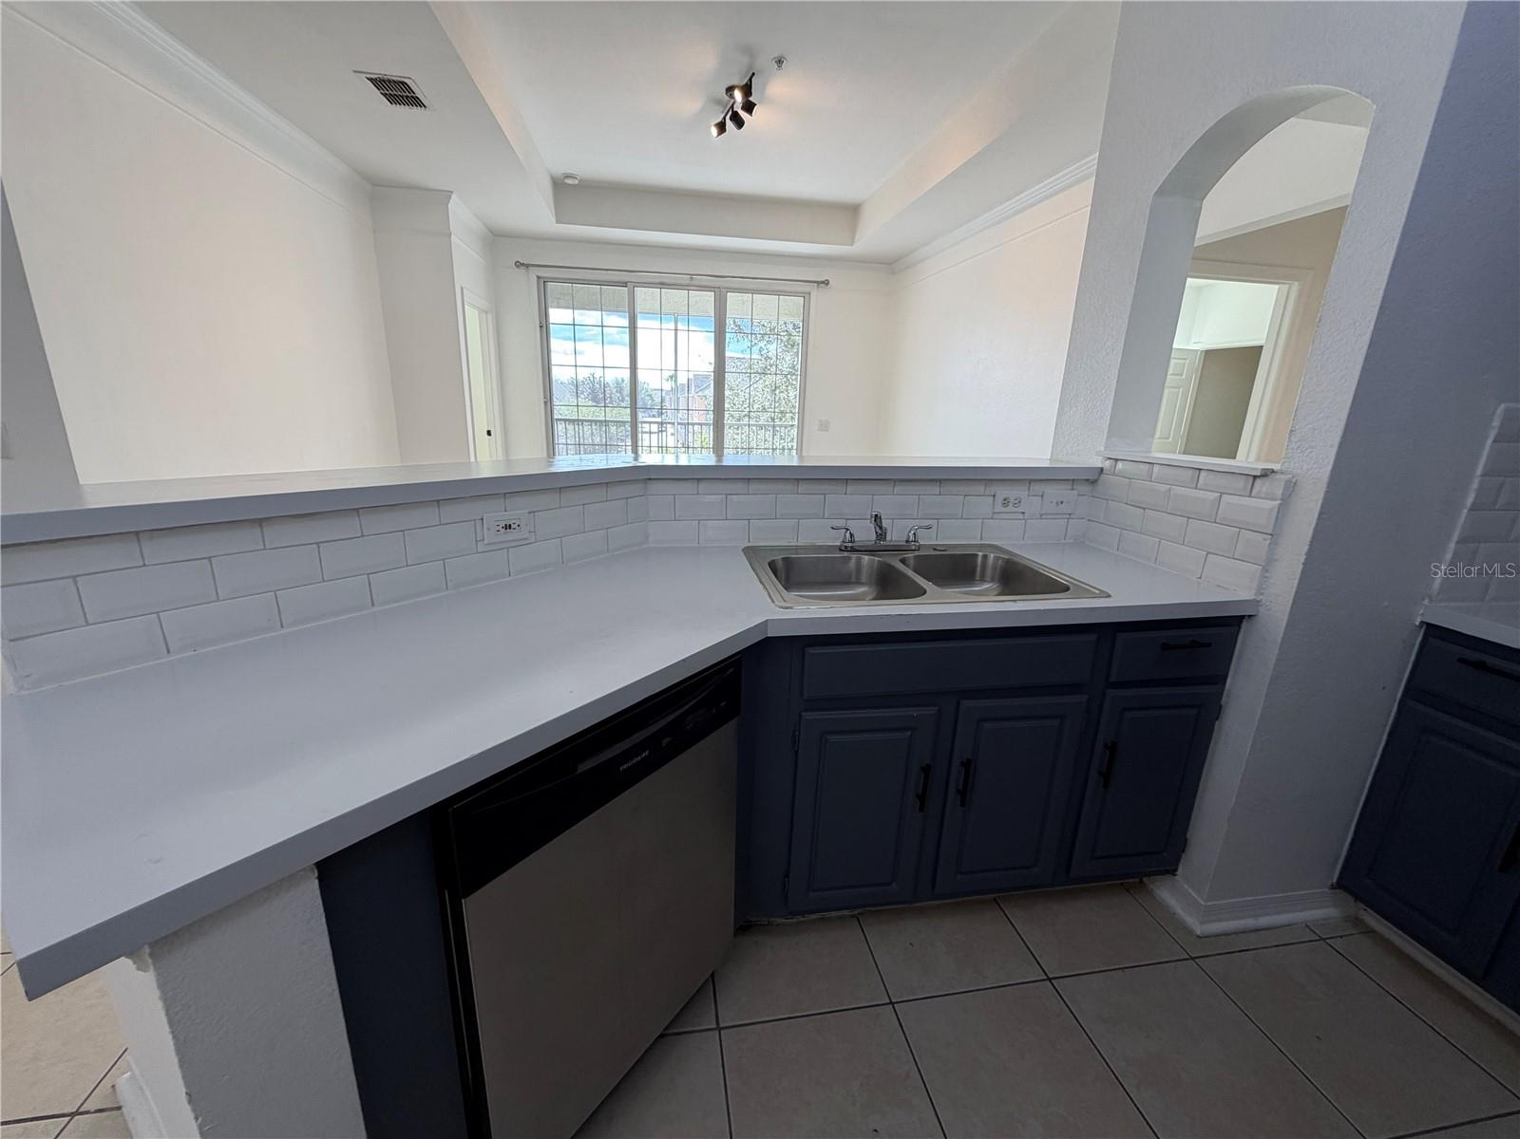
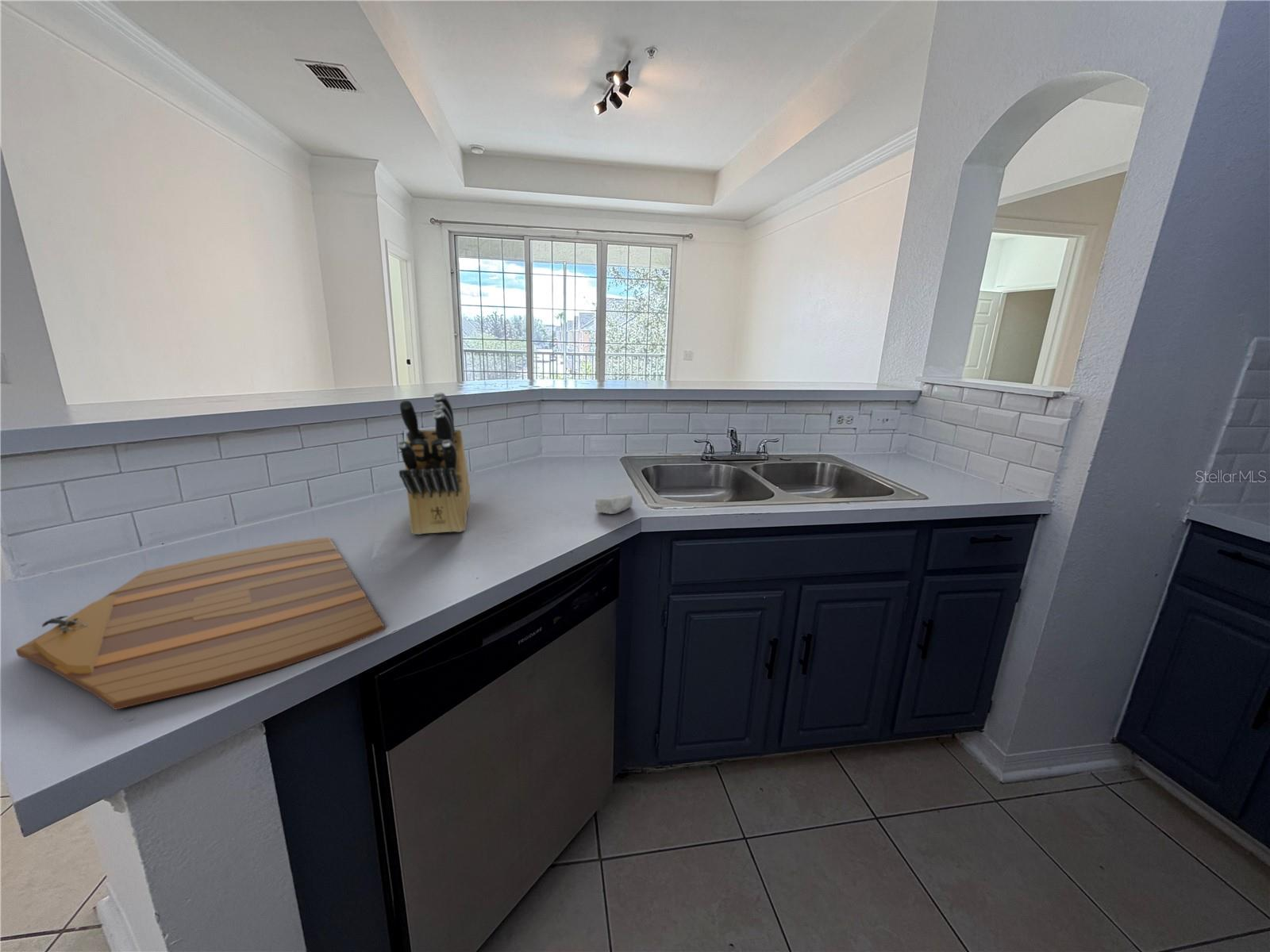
+ knife block [397,391,471,536]
+ soap bar [595,493,633,515]
+ cutting board [15,536,385,711]
